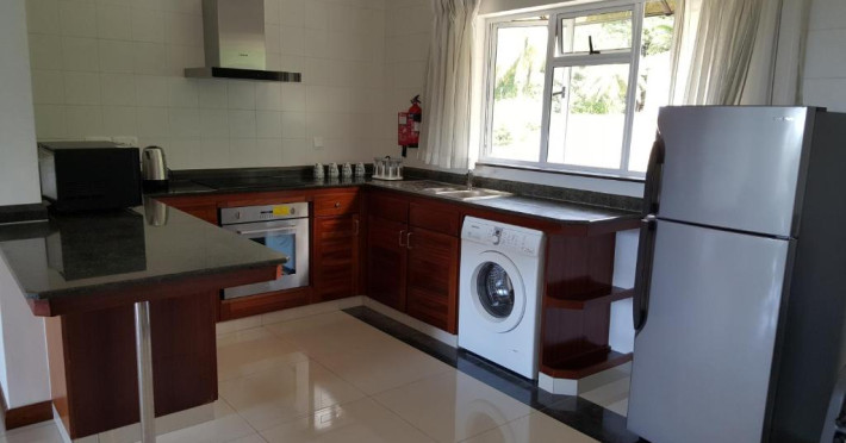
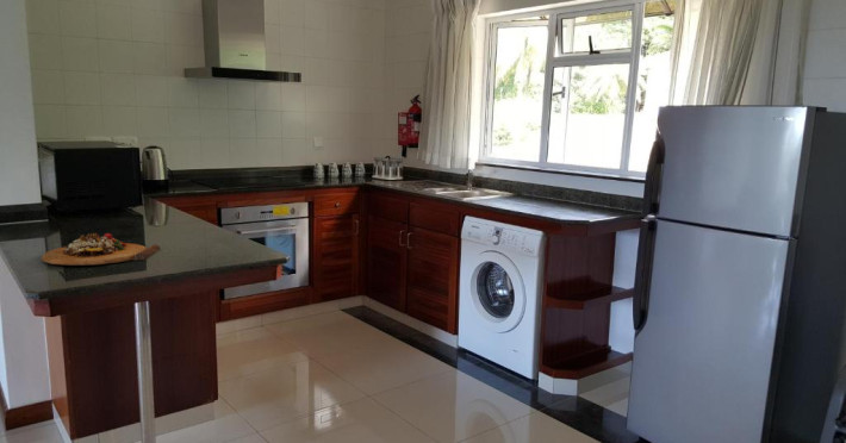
+ cutting board [41,232,161,267]
